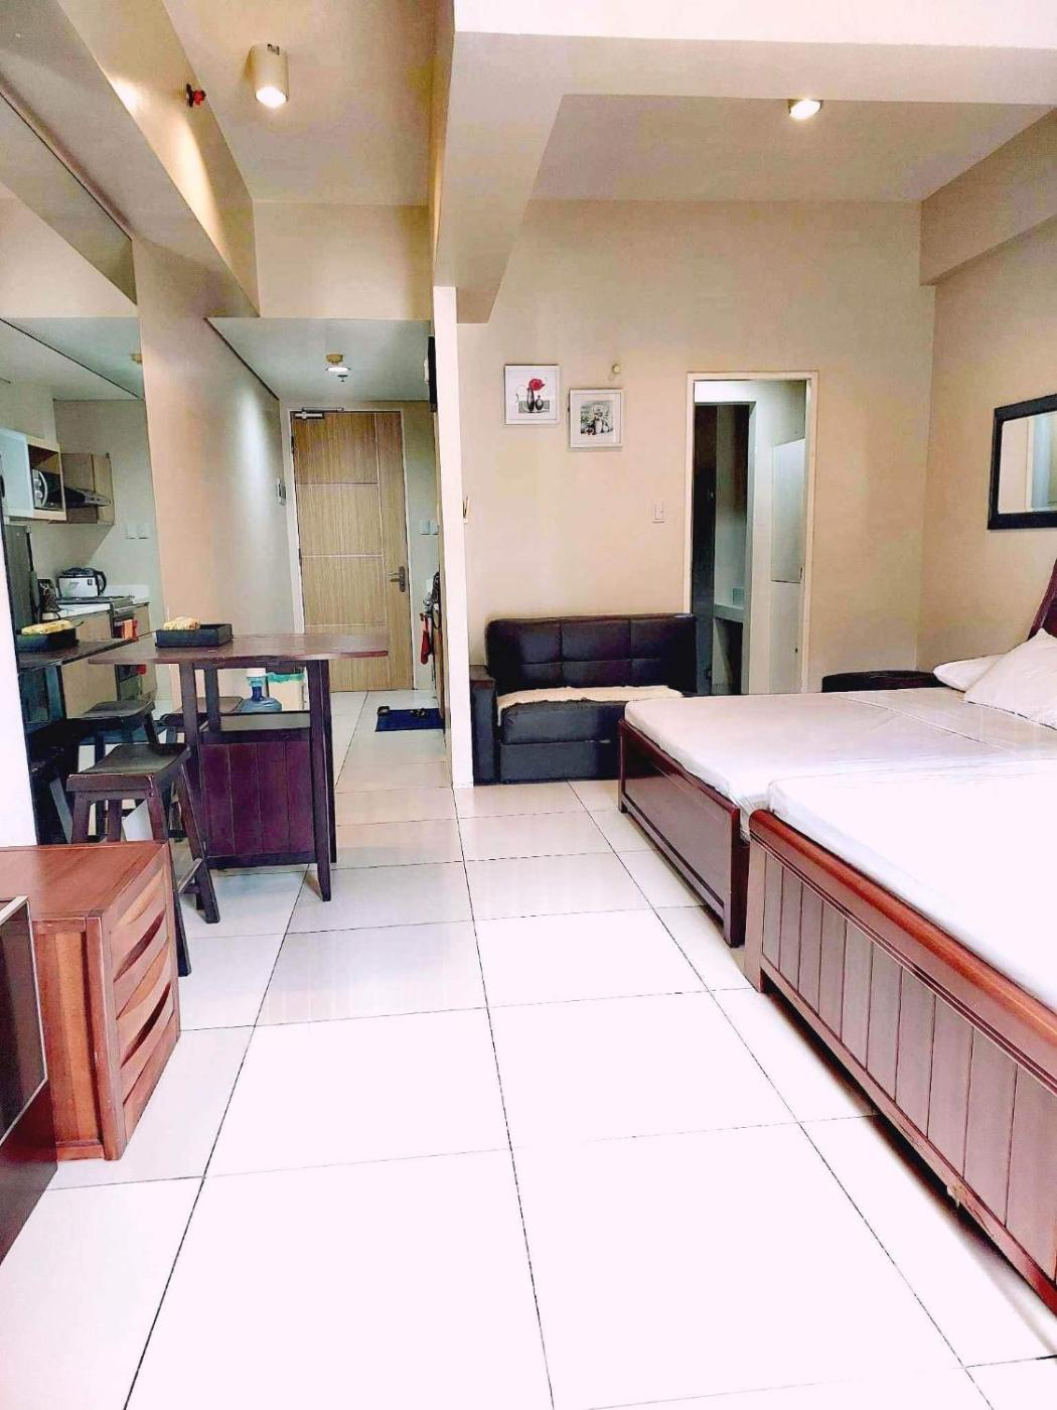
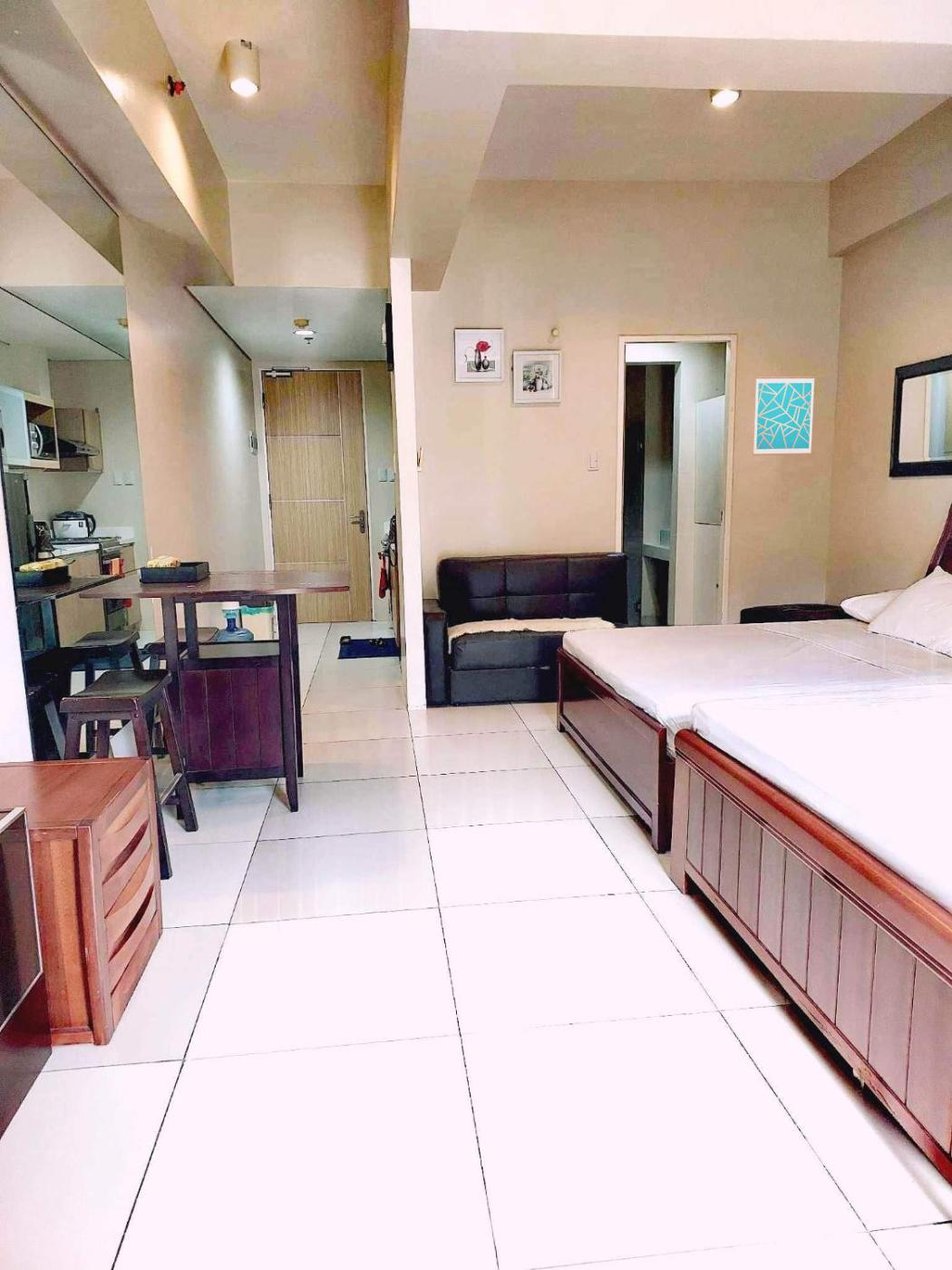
+ wall art [753,376,816,456]
